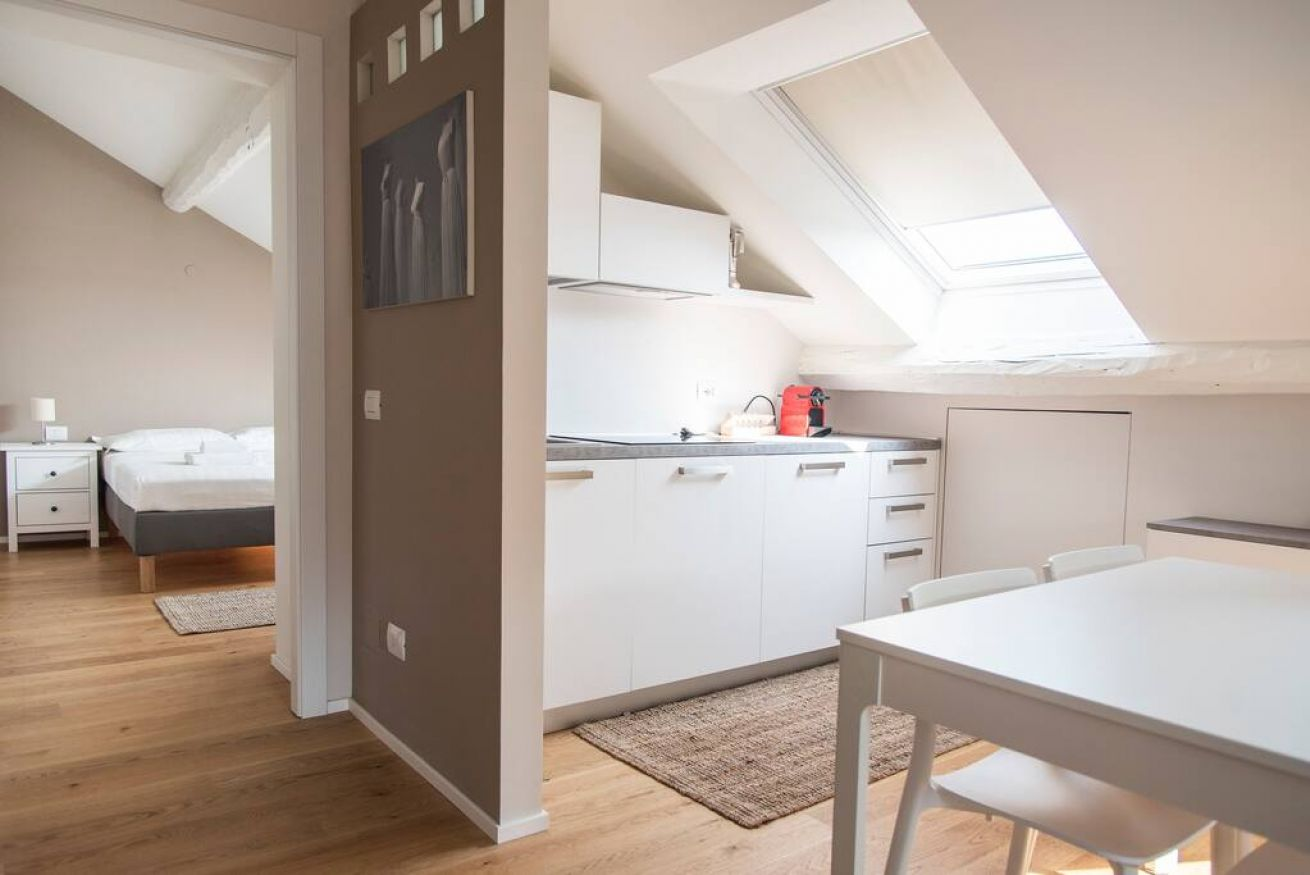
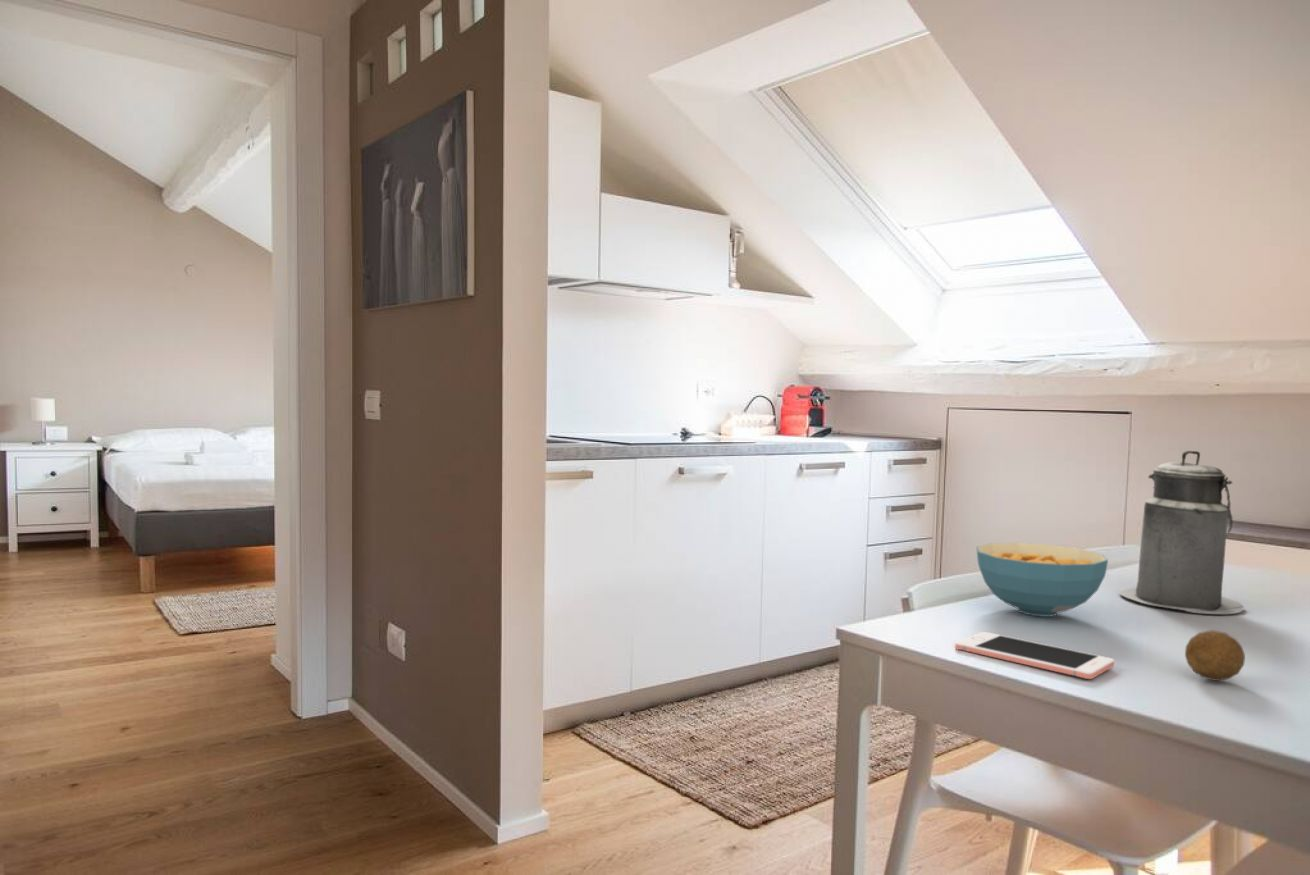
+ canister [1118,449,1245,615]
+ fruit [1184,629,1246,682]
+ cereal bowl [975,542,1109,618]
+ cell phone [954,631,1115,680]
